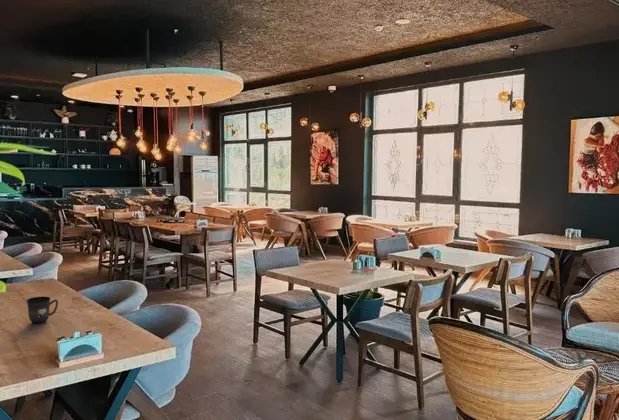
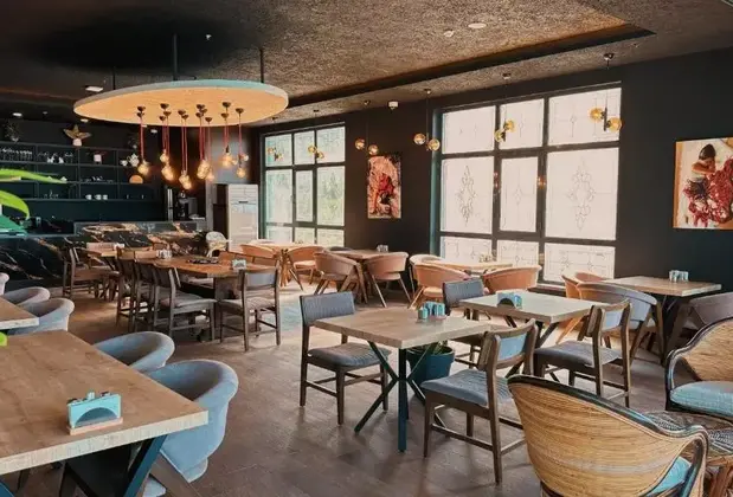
- mug [25,296,59,324]
